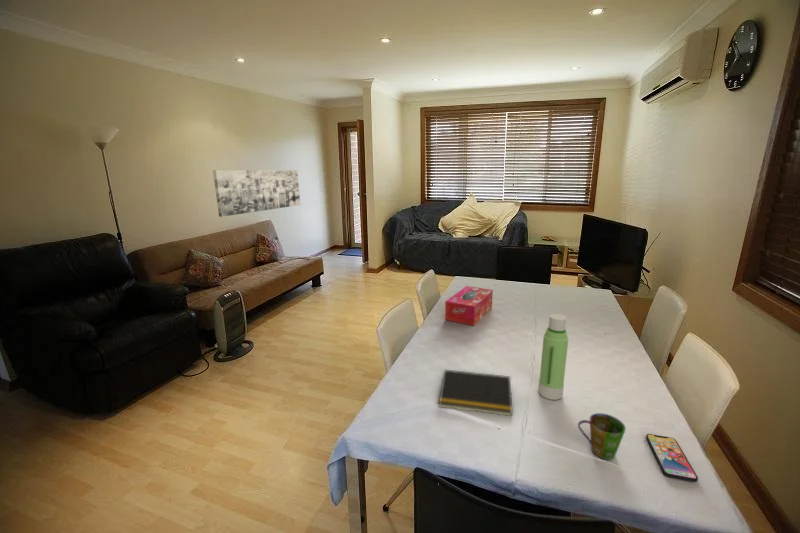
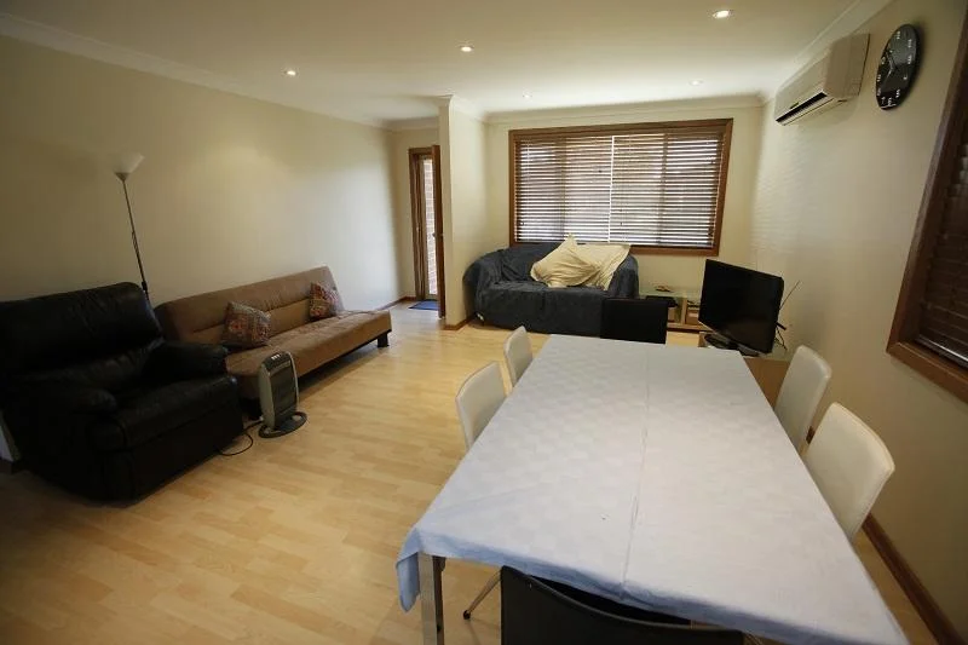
- water bottle [537,313,569,401]
- tissue box [444,285,494,327]
- notepad [438,368,514,417]
- cup [577,412,627,461]
- wall art [212,169,301,218]
- smartphone [645,433,699,483]
